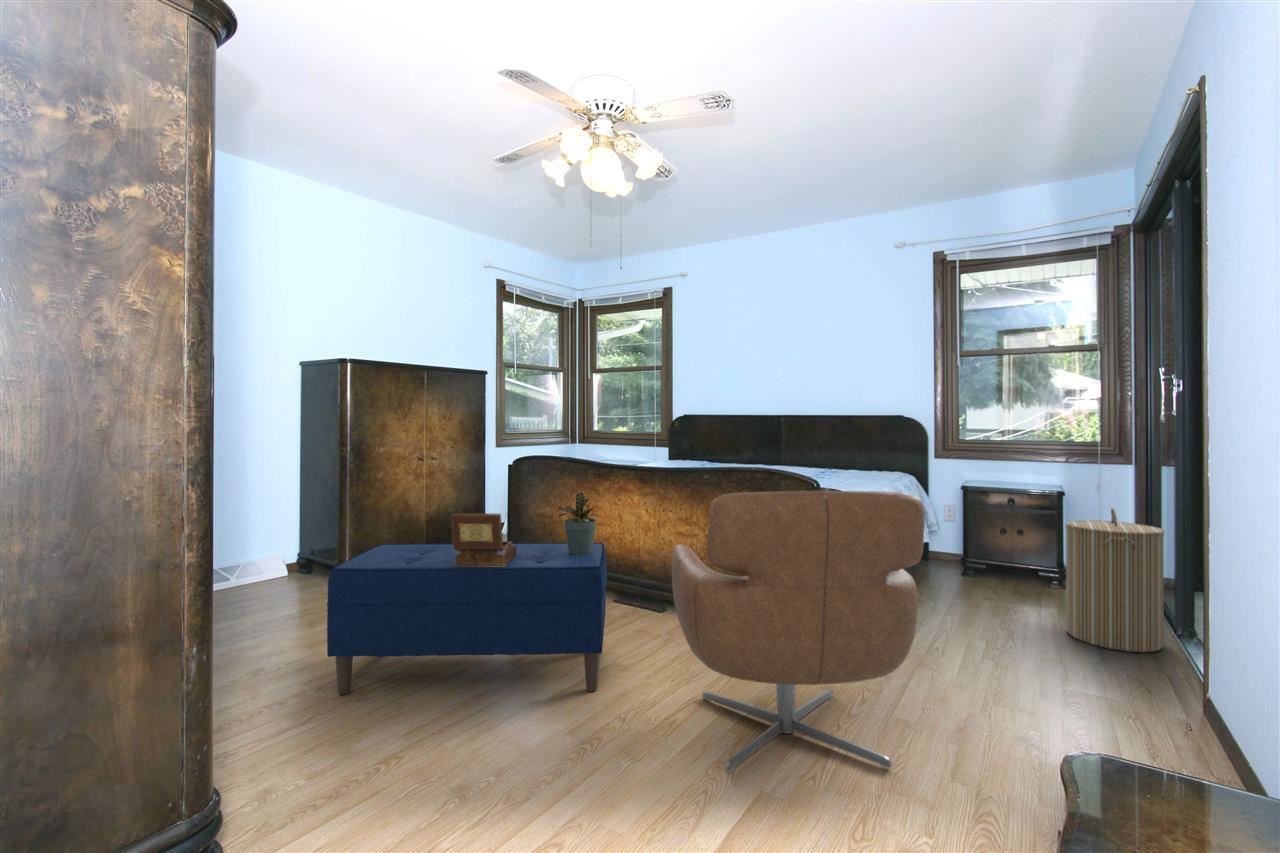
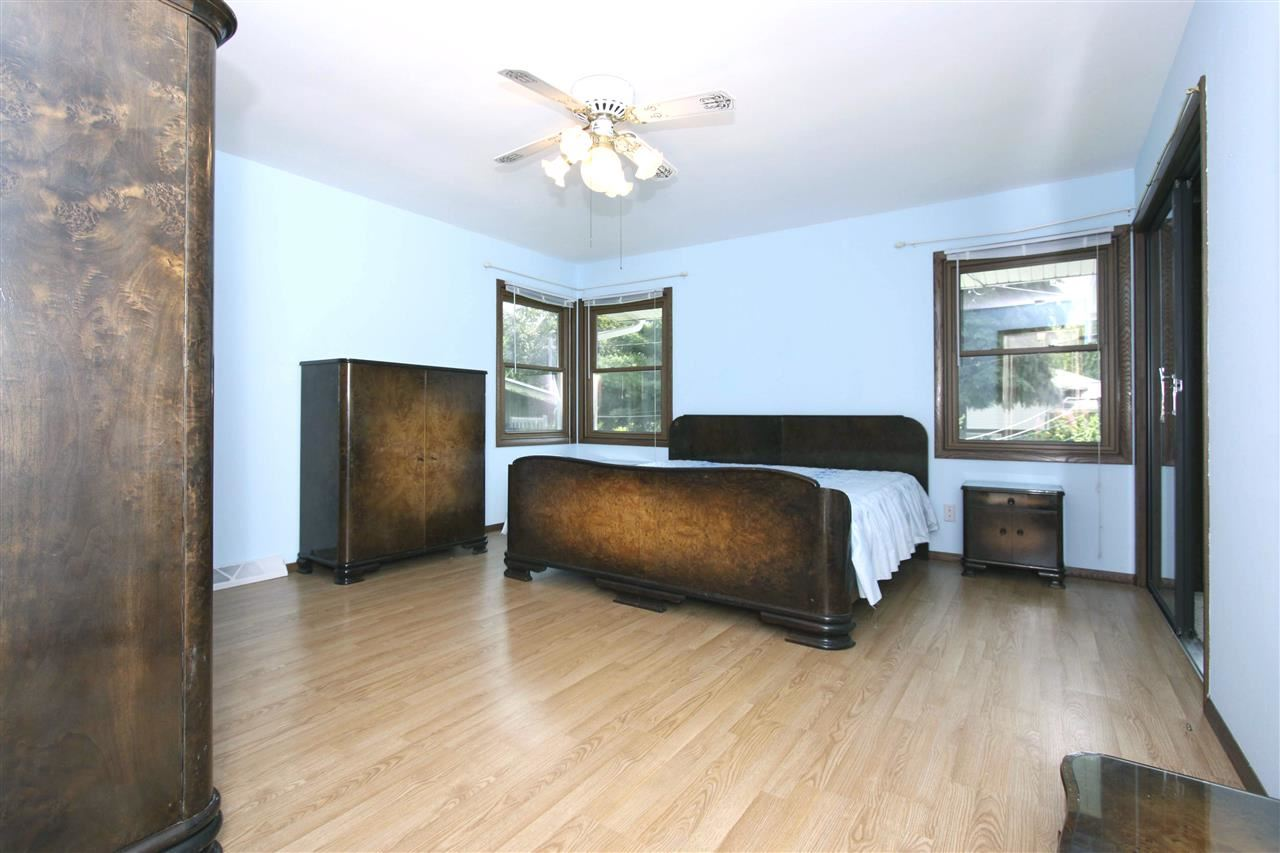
- potted plant [556,491,600,554]
- bench [326,542,608,696]
- decorative box [450,512,517,567]
- laundry hamper [1065,507,1165,653]
- chair [671,490,926,774]
